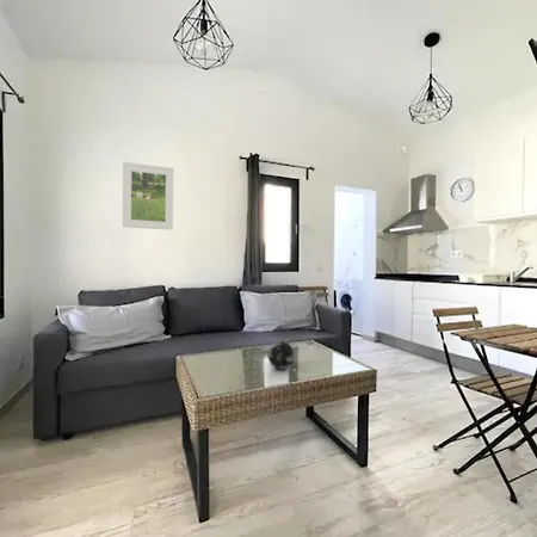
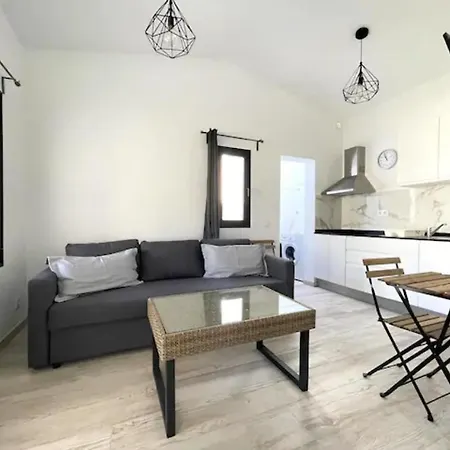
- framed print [122,161,174,230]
- decorative orb [266,340,296,370]
